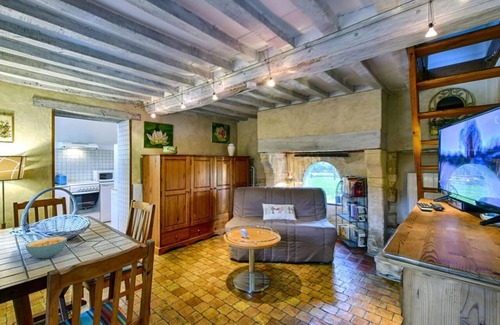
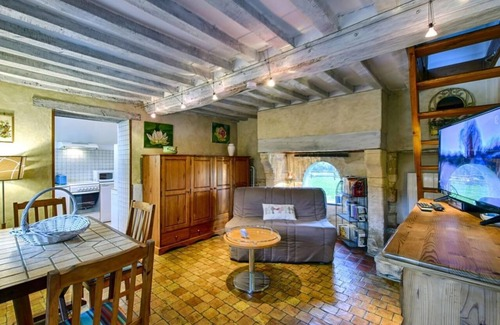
- cereal bowl [25,236,68,260]
